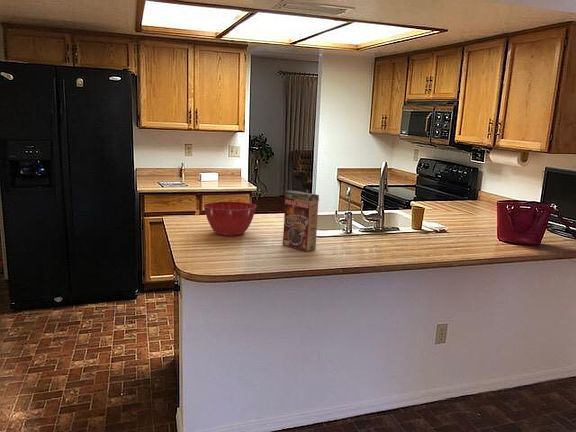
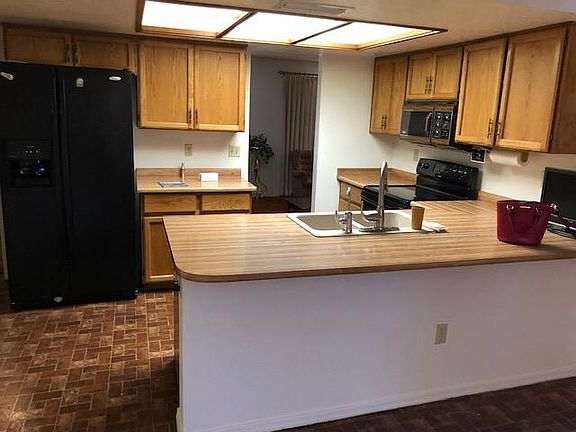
- mixing bowl [202,201,258,237]
- cereal box [281,189,320,252]
